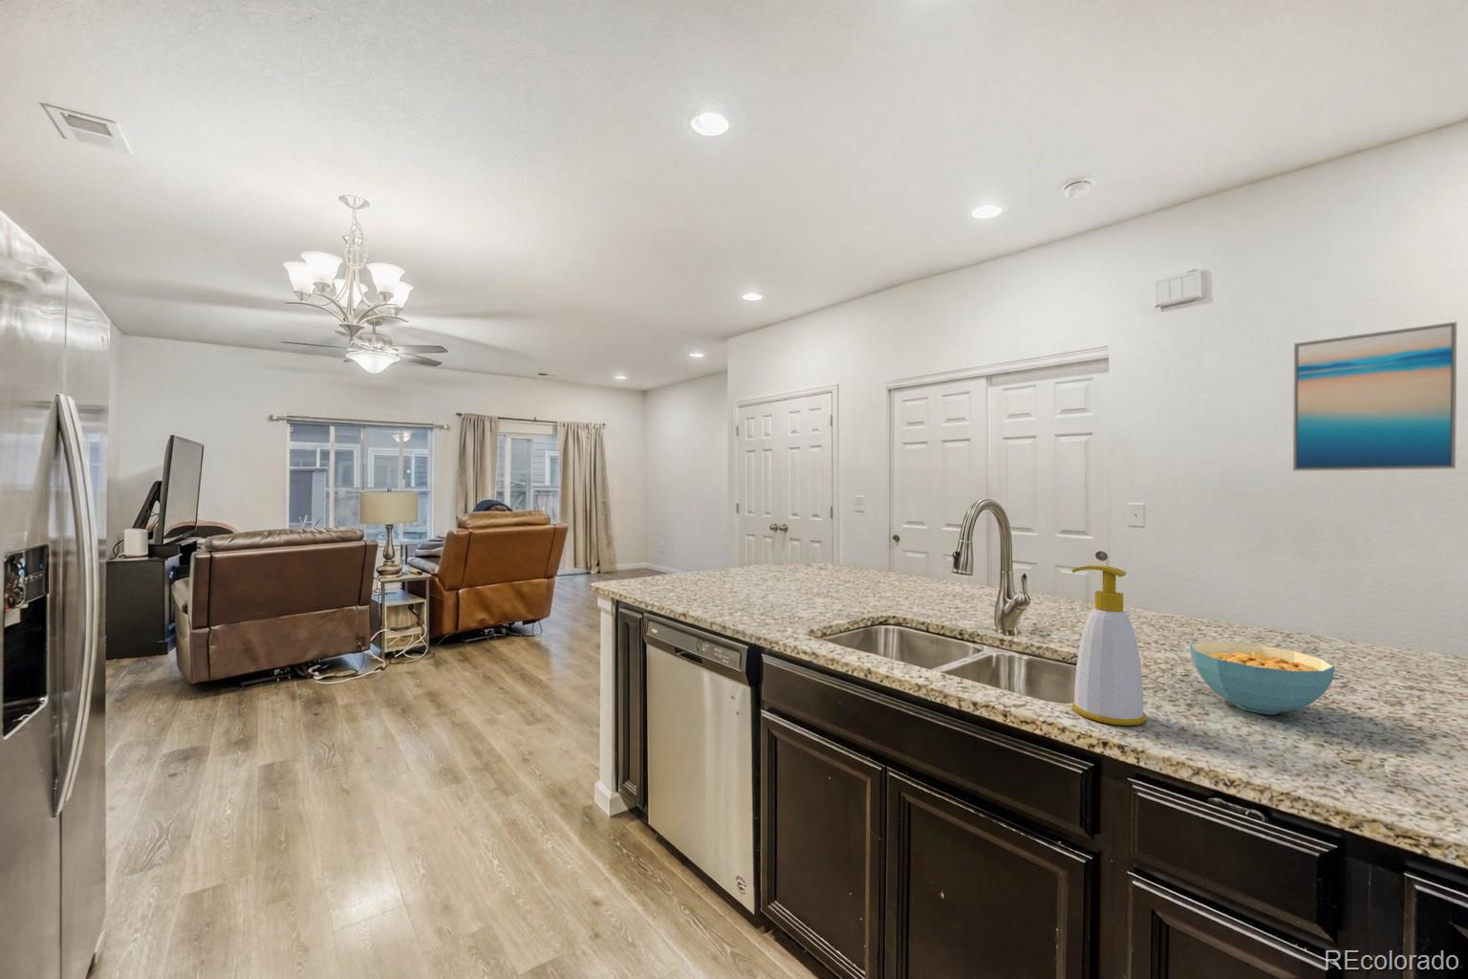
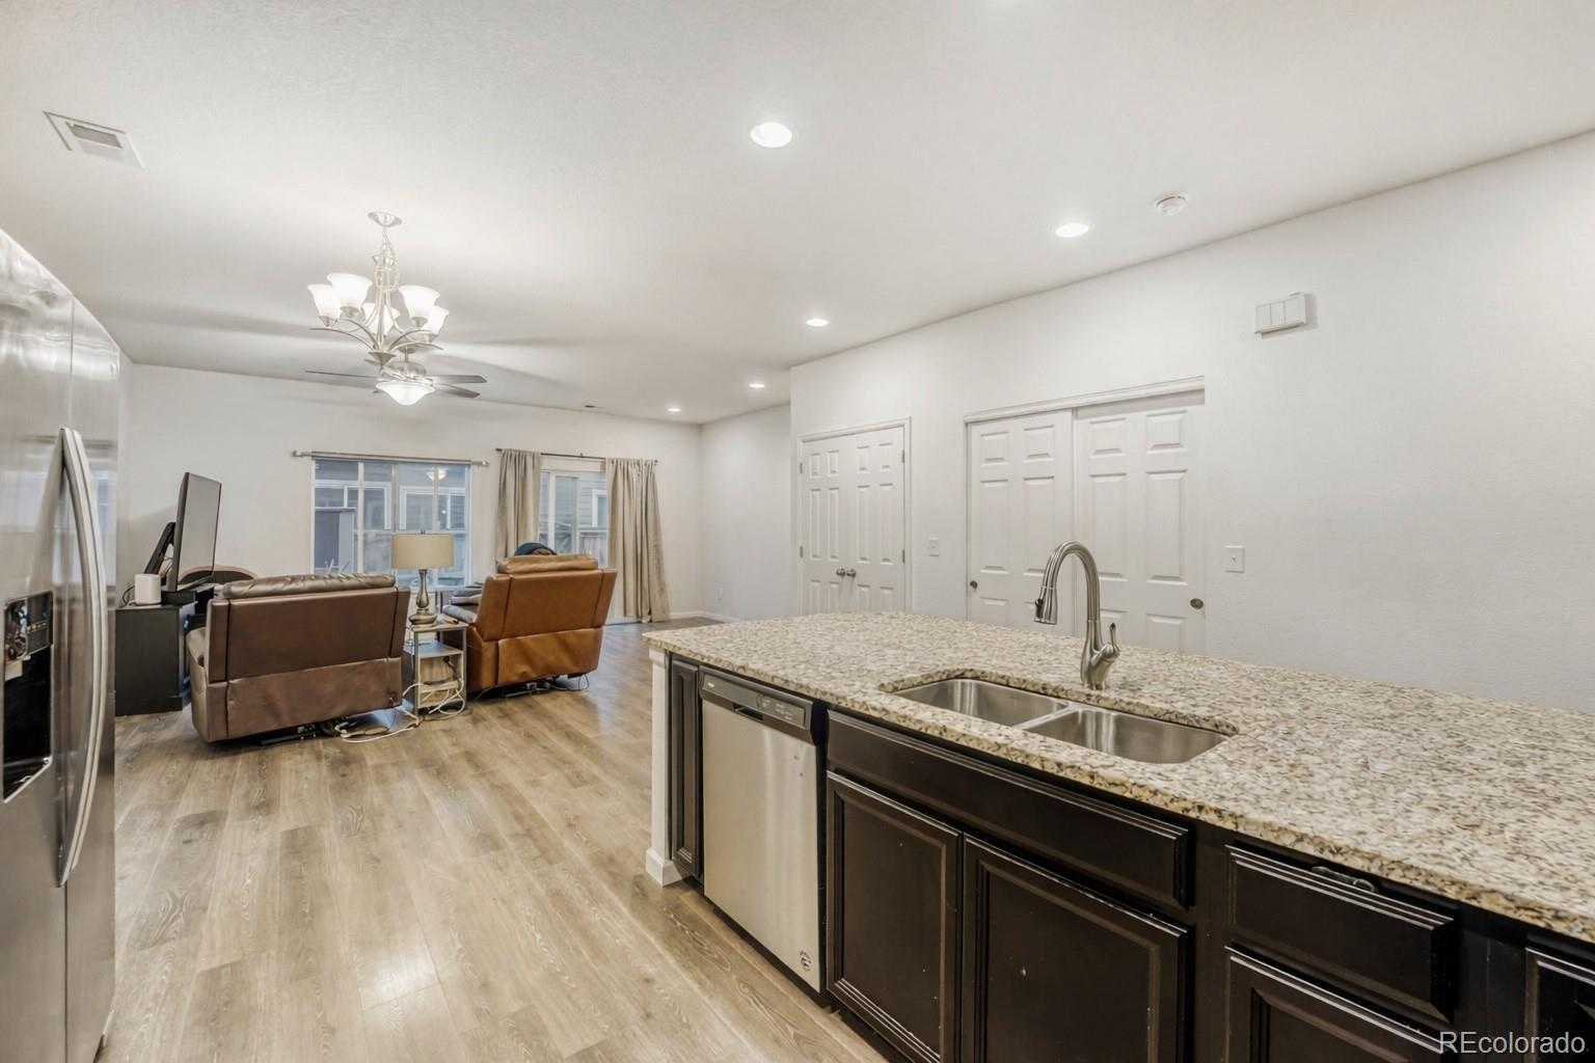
- soap bottle [1070,564,1147,727]
- wall art [1292,321,1457,472]
- cereal bowl [1189,640,1336,716]
